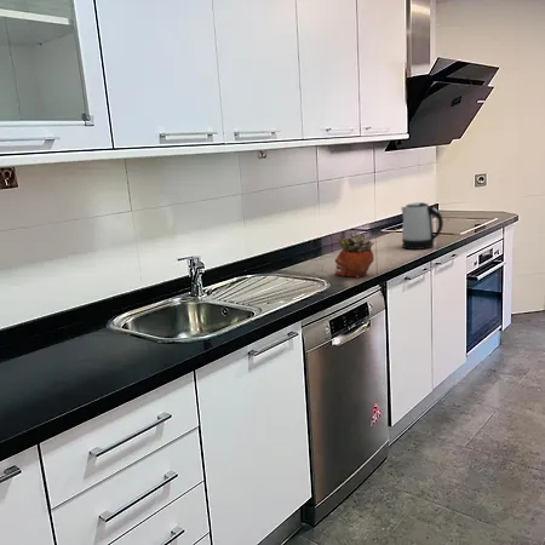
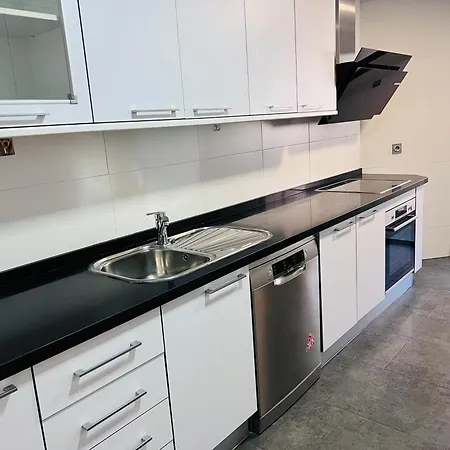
- succulent planter [334,233,375,279]
- kettle [400,201,444,251]
